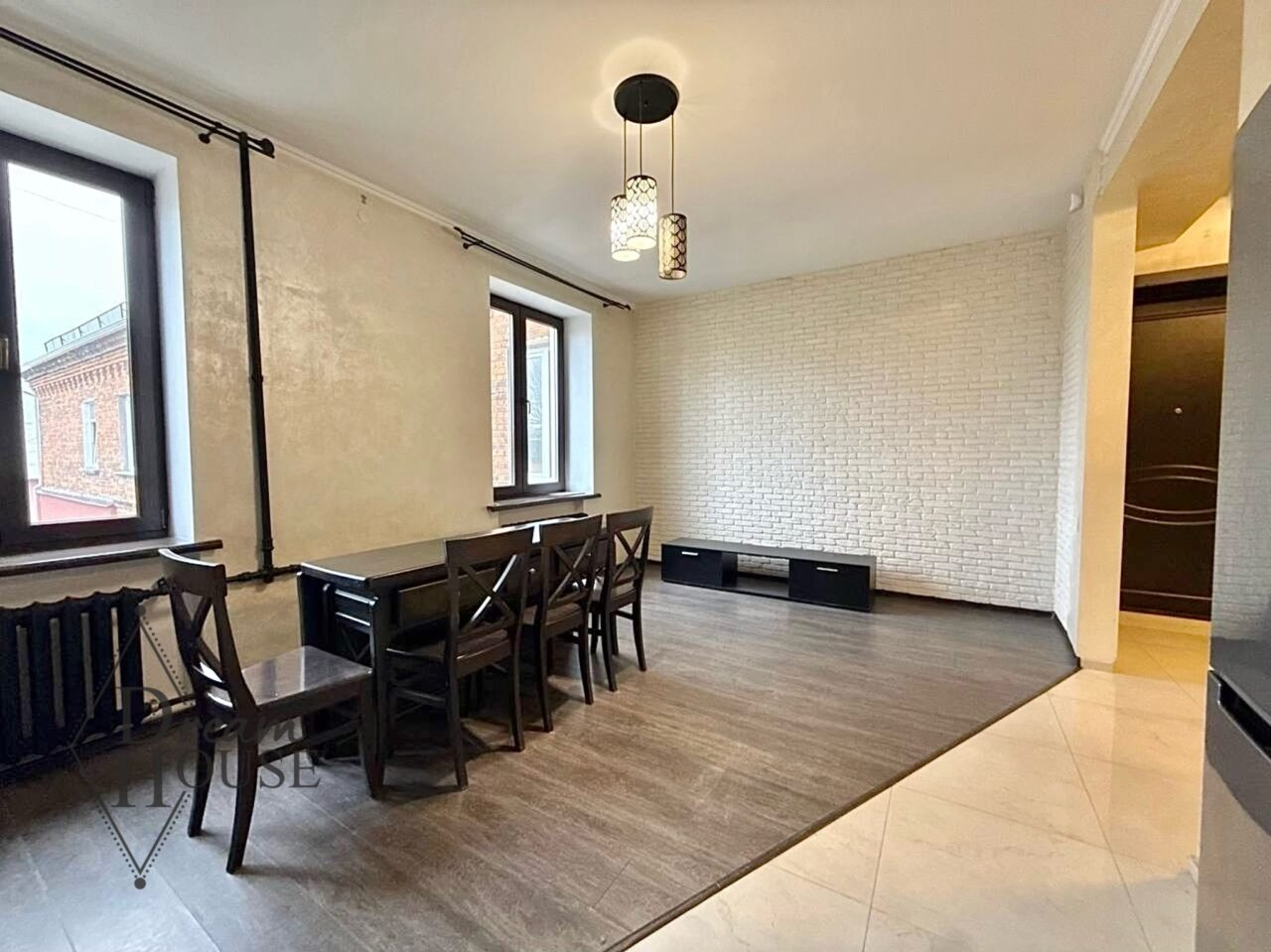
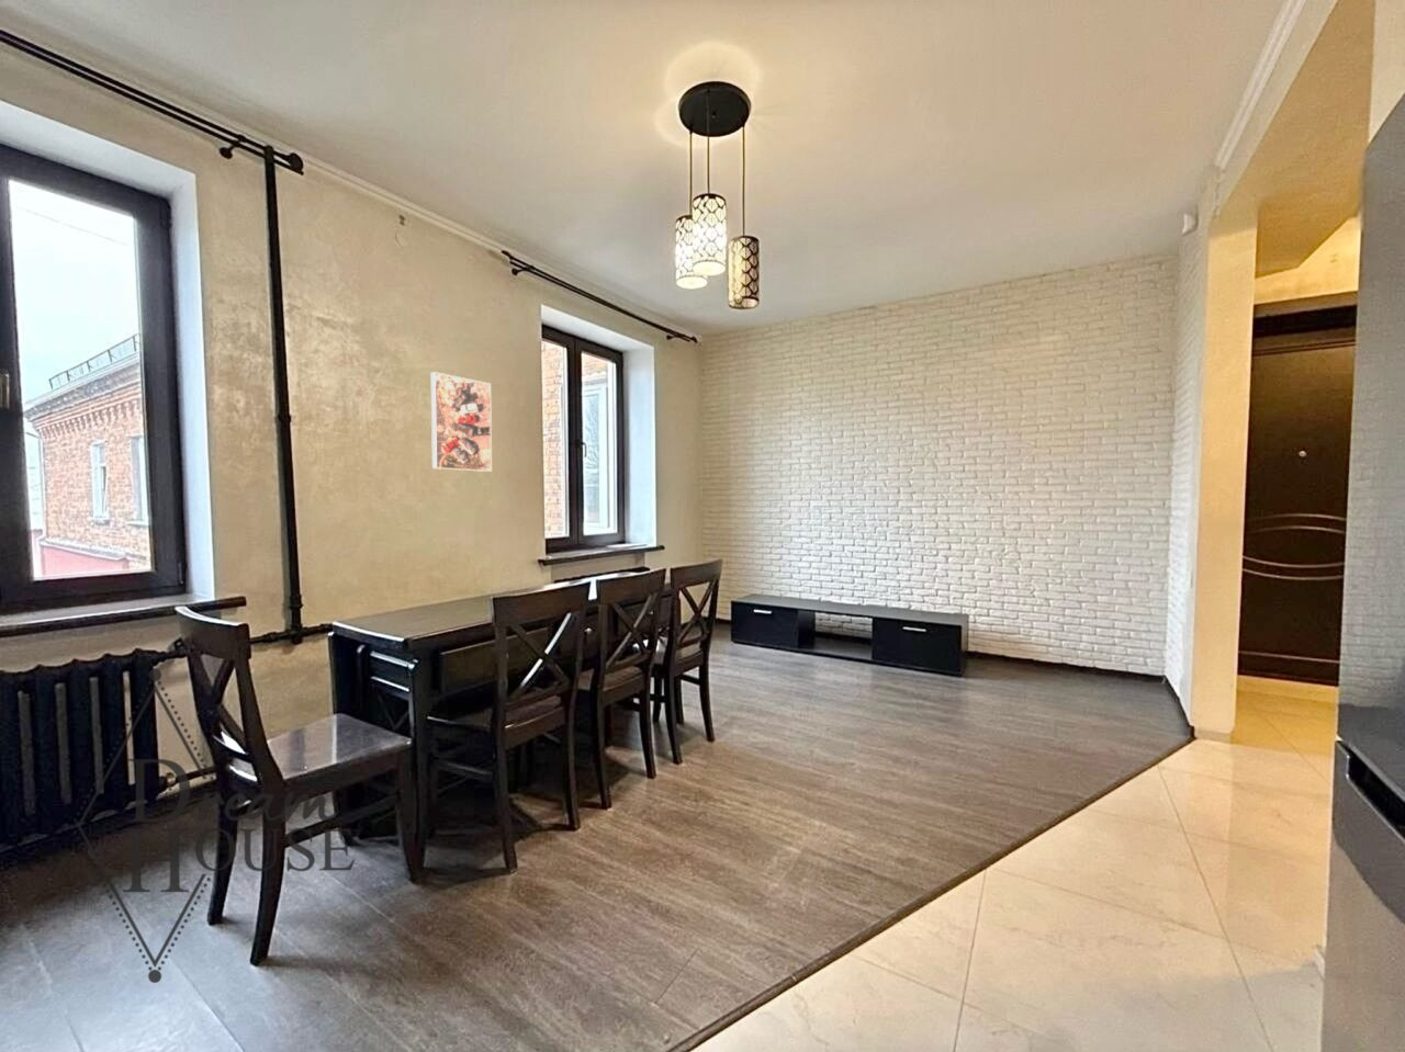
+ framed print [430,371,493,473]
